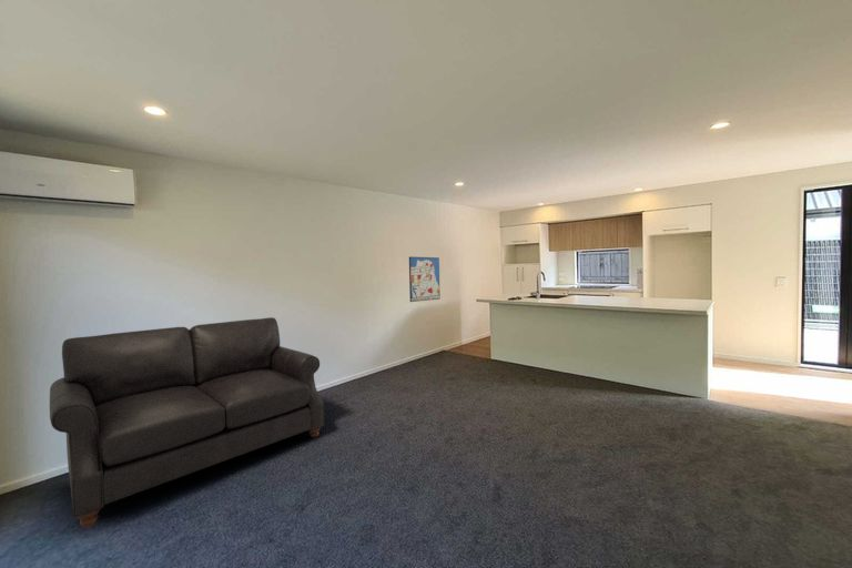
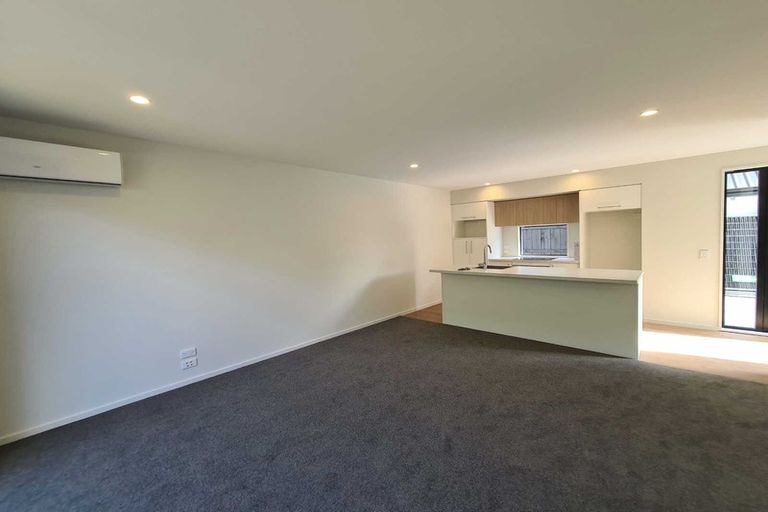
- wall art [408,255,442,303]
- sofa [49,316,325,529]
